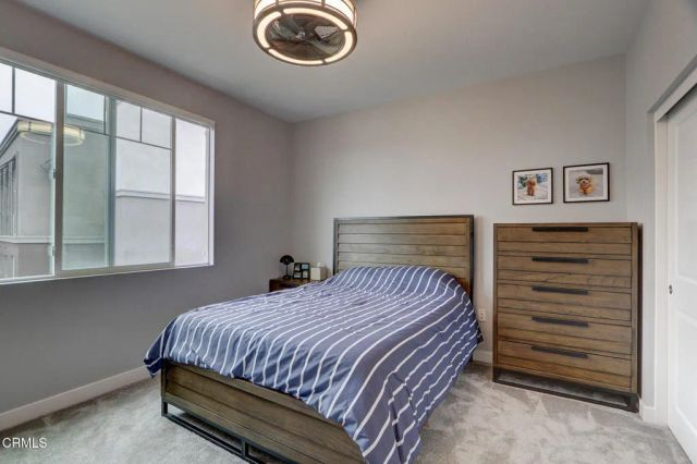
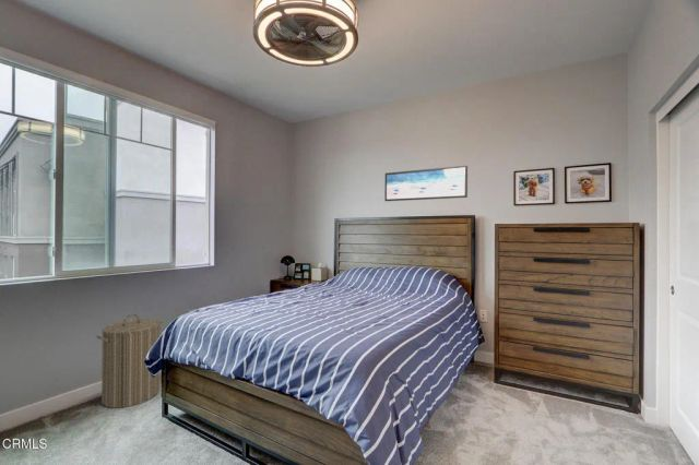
+ laundry hamper [95,313,164,409]
+ wall art [383,165,469,202]
